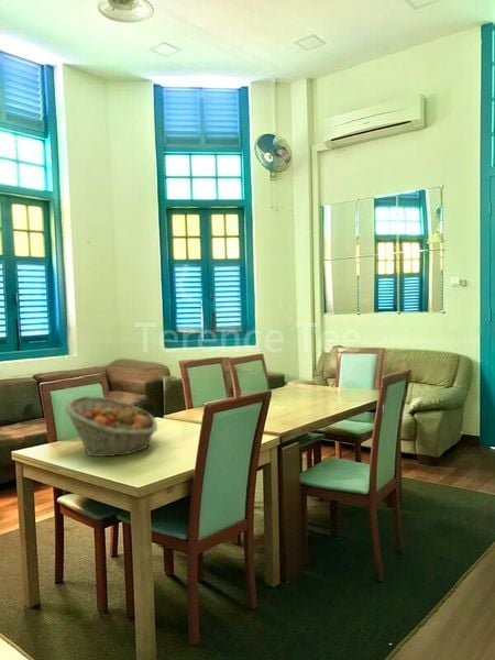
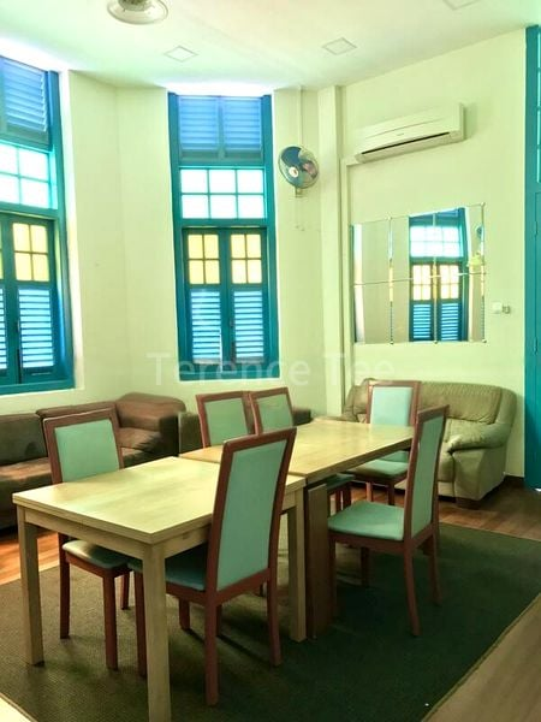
- fruit basket [64,395,158,458]
